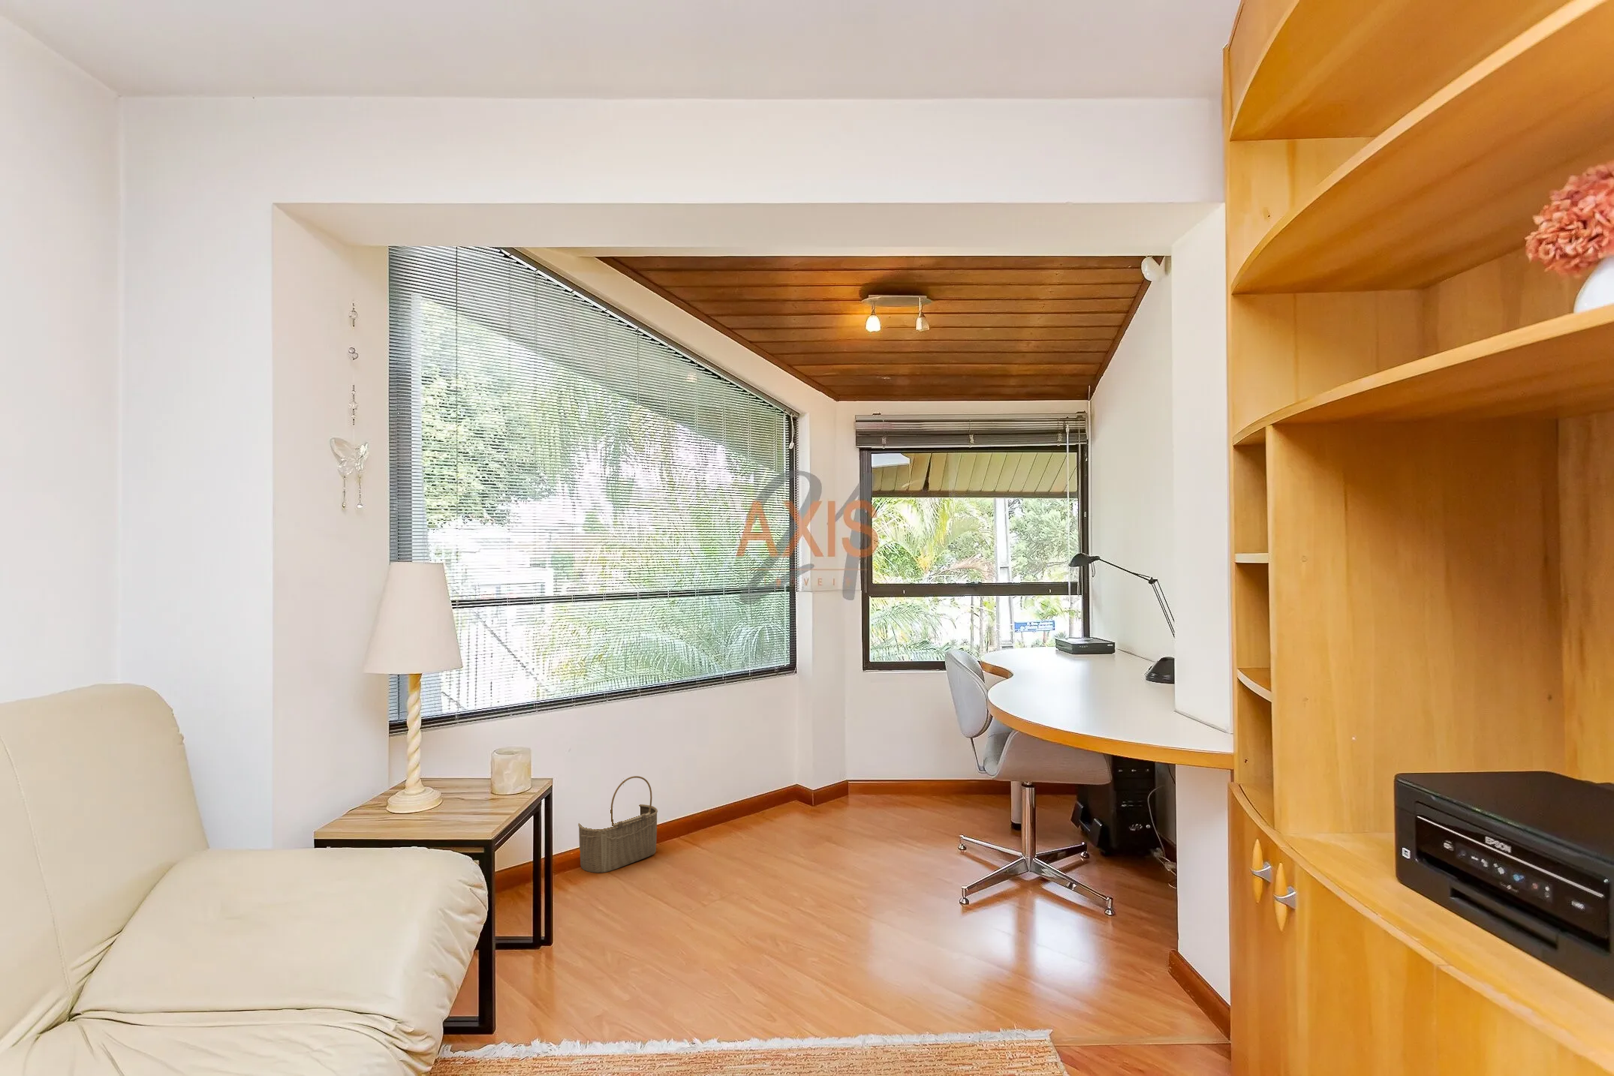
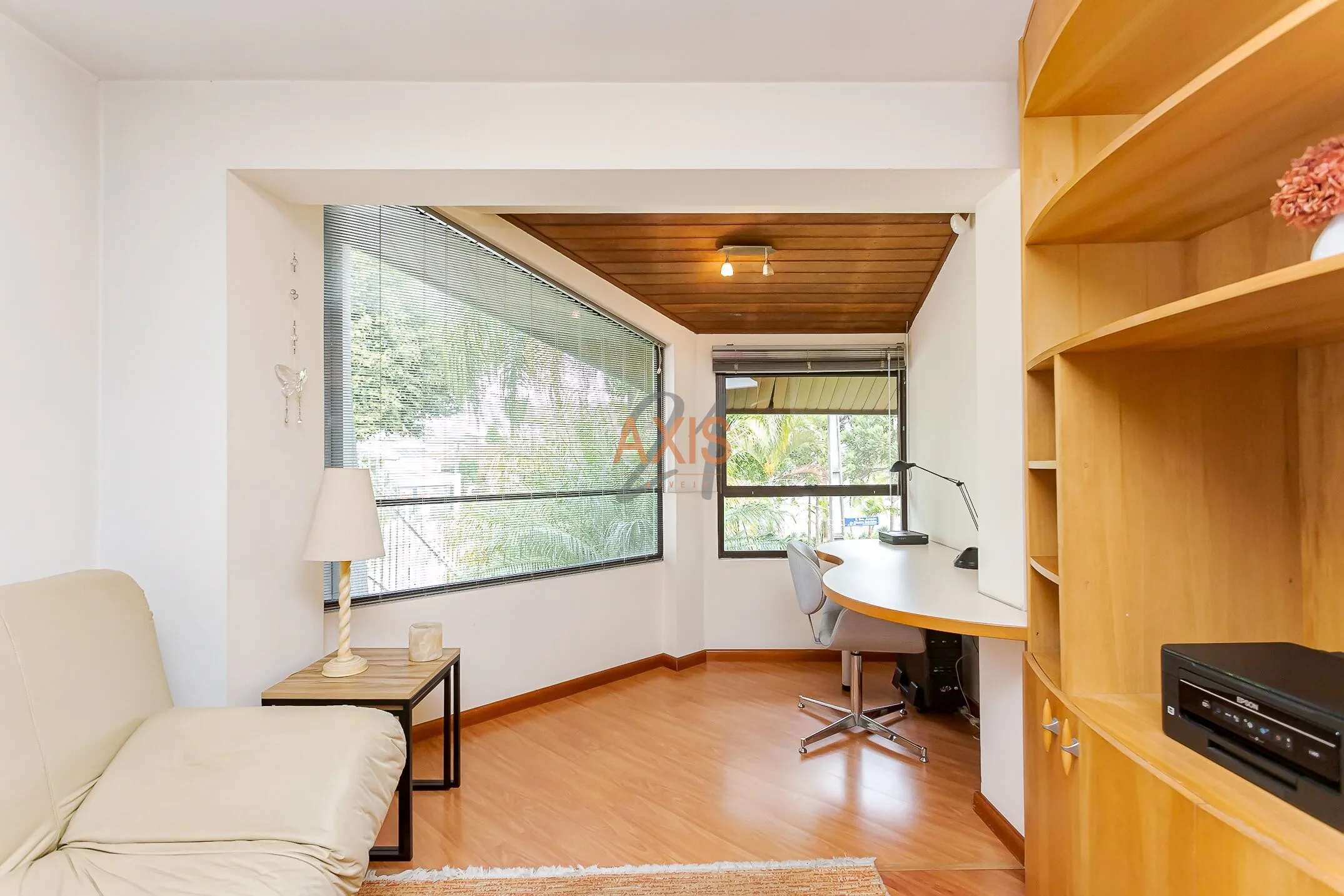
- wicker basket [578,775,658,873]
